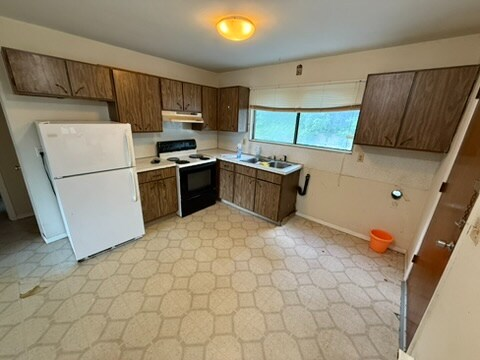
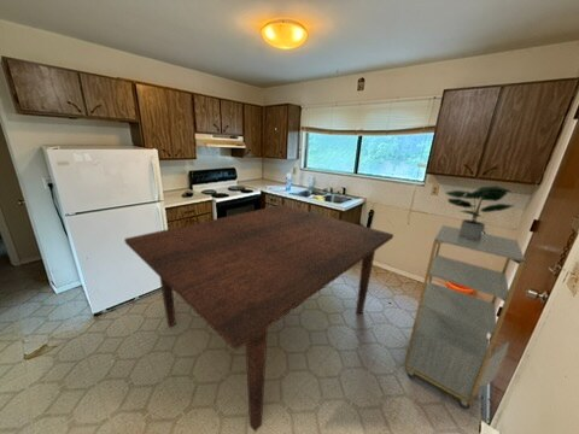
+ table [123,204,394,433]
+ shelving unit [402,224,526,410]
+ potted plant [444,184,515,240]
